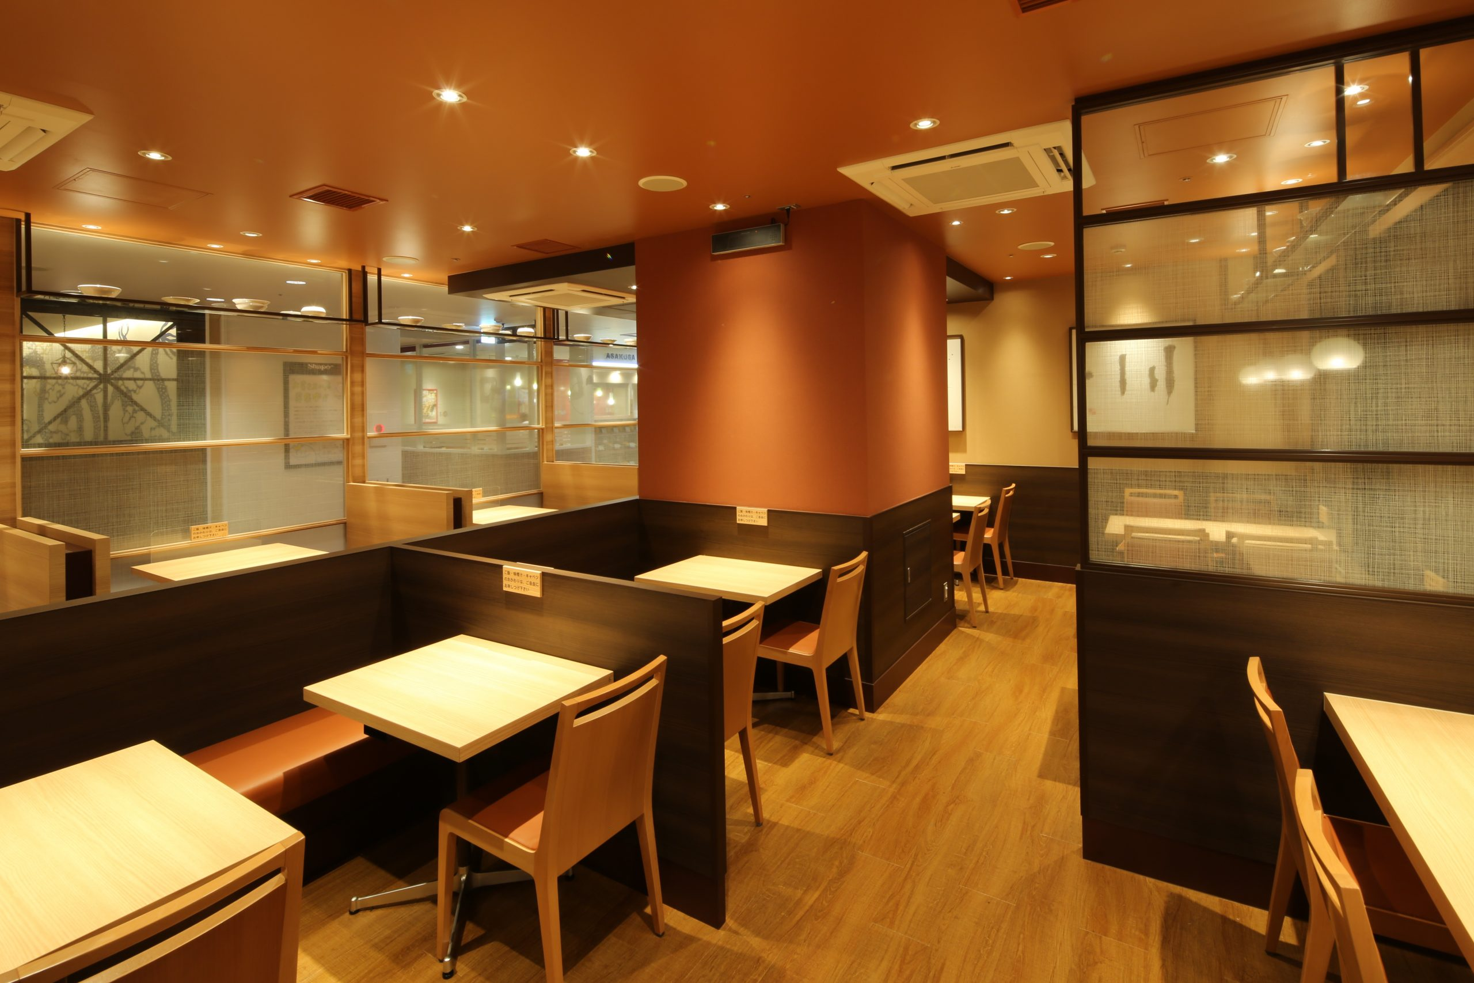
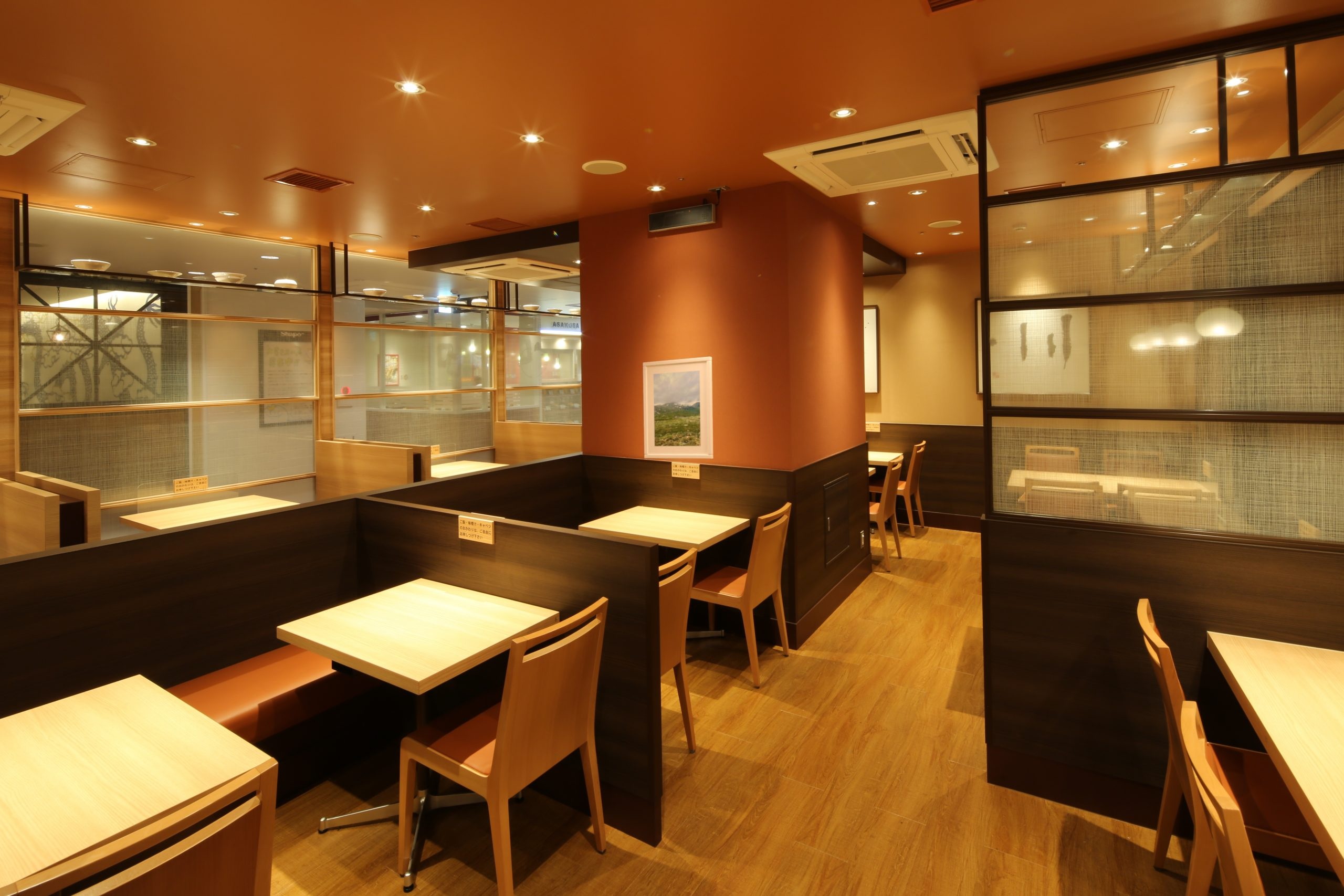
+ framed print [643,356,714,459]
